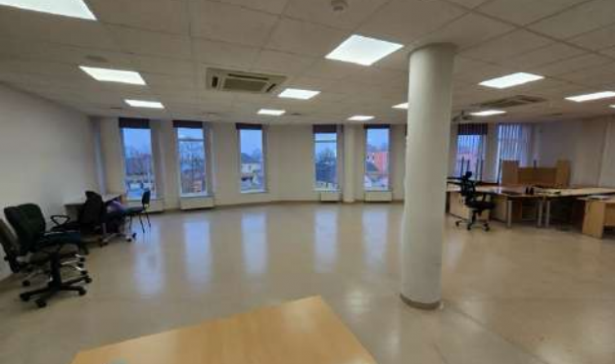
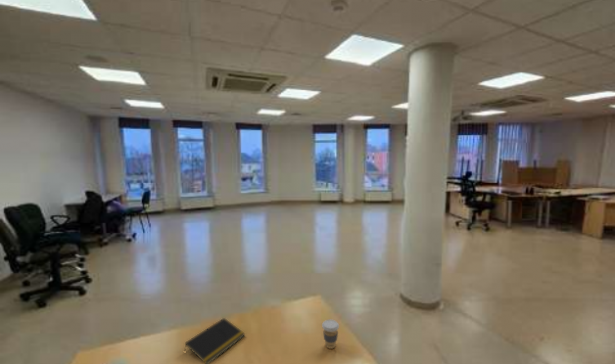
+ notepad [184,317,246,364]
+ coffee cup [321,319,340,350]
